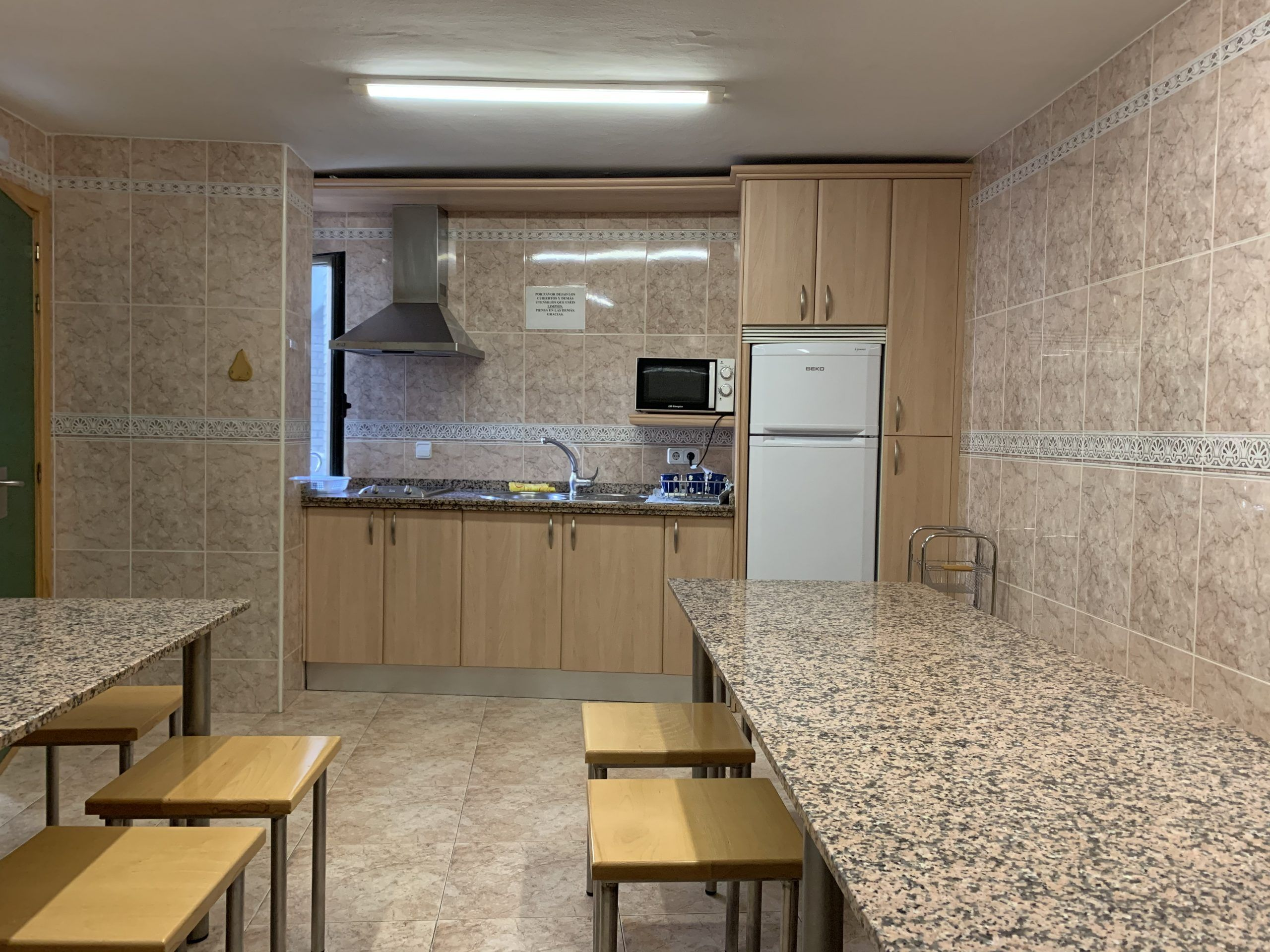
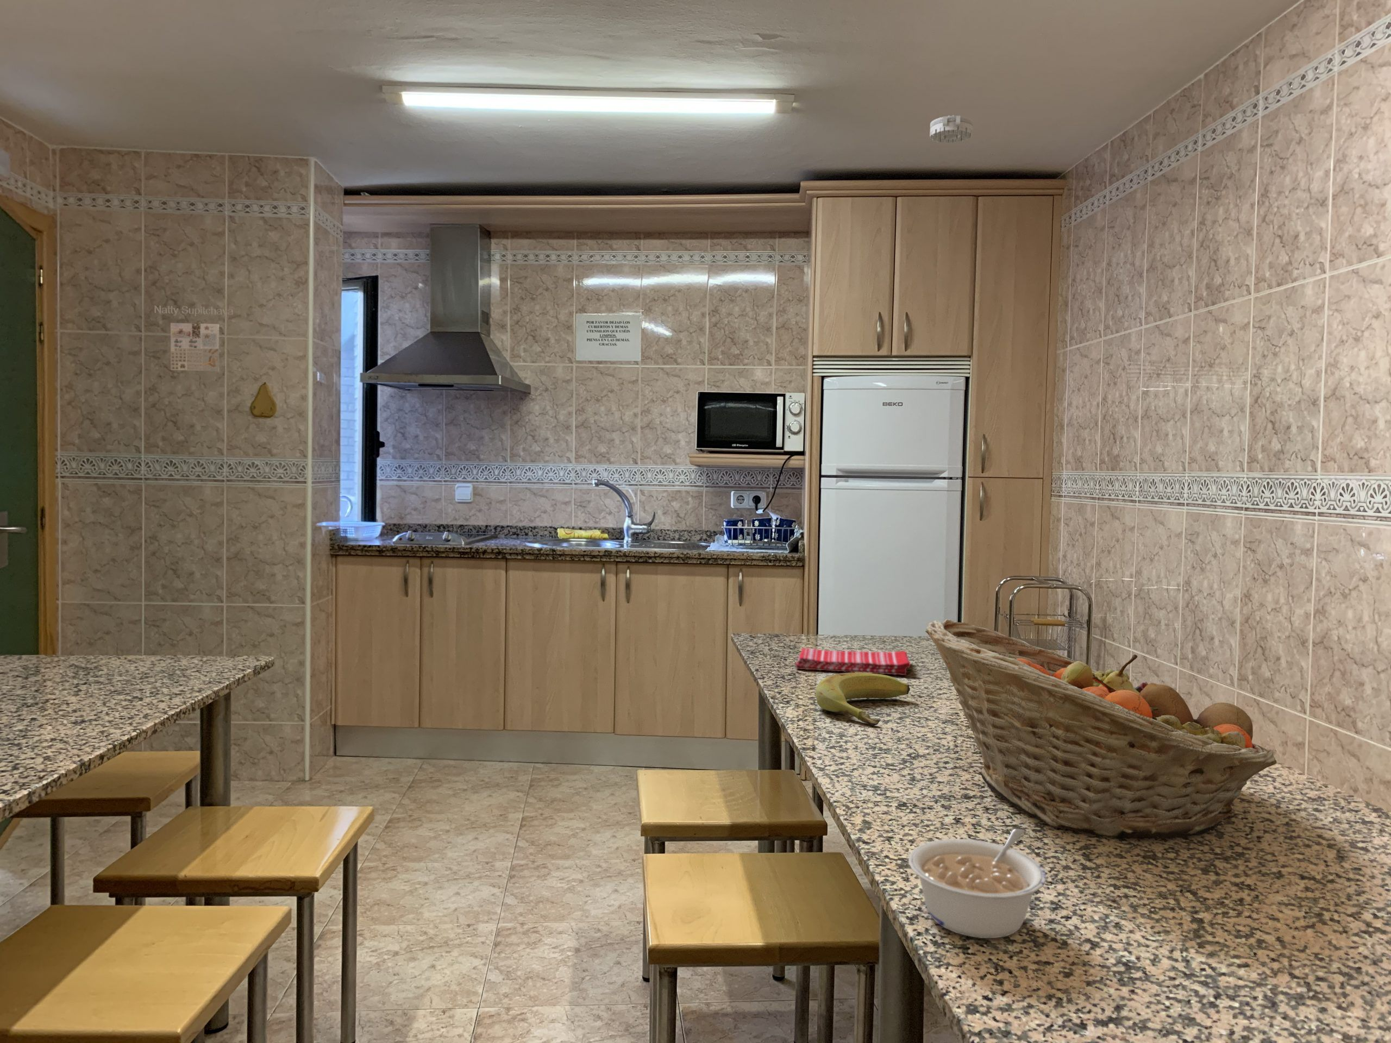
+ calendar [153,305,233,371]
+ legume [908,828,1047,939]
+ dish towel [795,647,911,676]
+ fruit basket [924,619,1277,839]
+ banana [815,672,910,725]
+ smoke detector [929,115,974,144]
